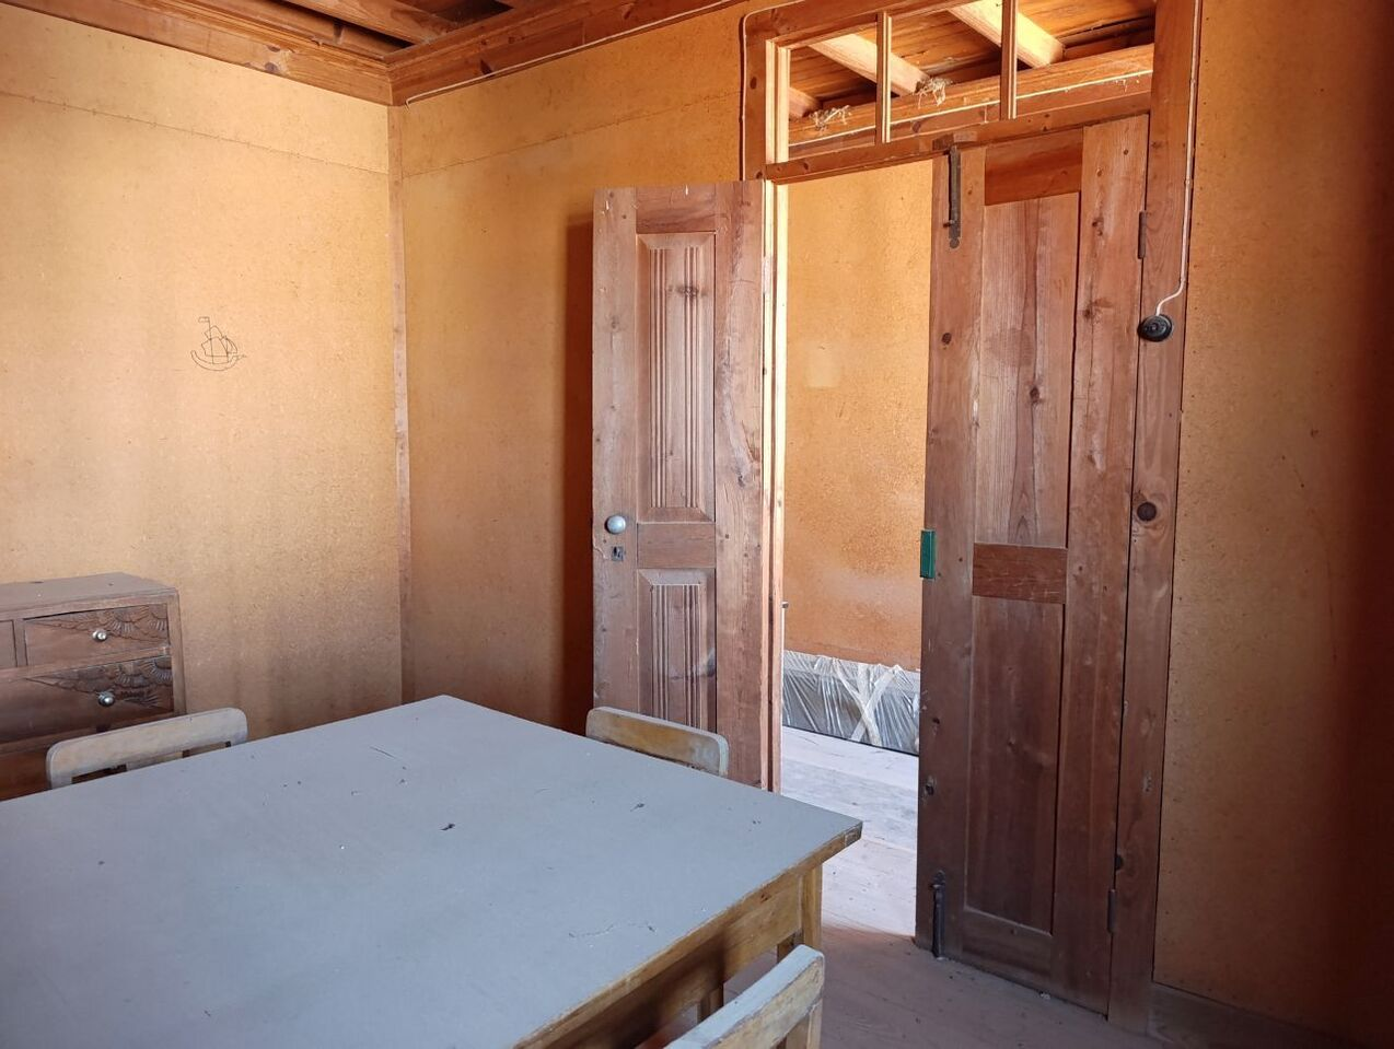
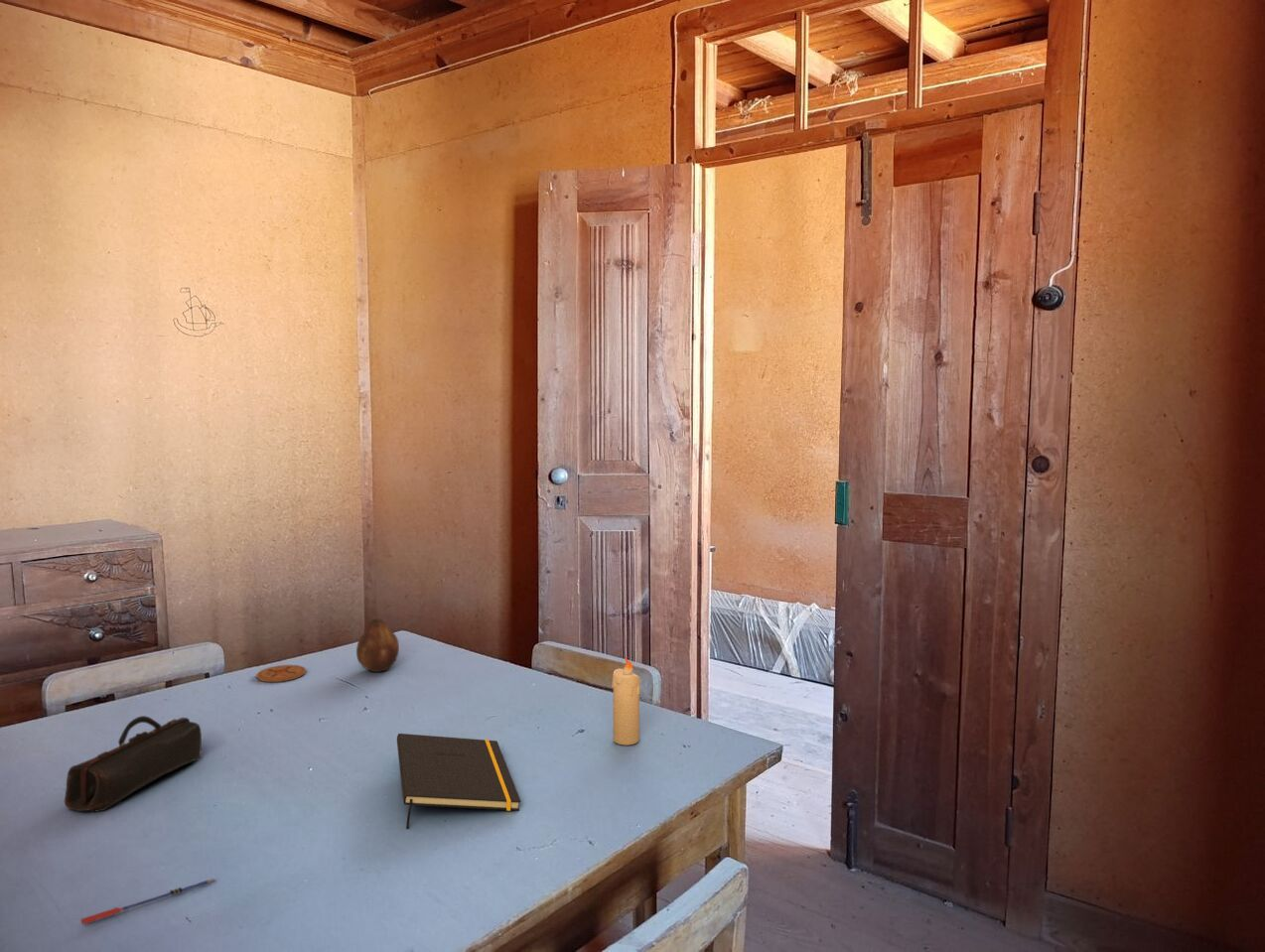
+ candle [611,656,641,747]
+ coaster [255,664,307,683]
+ pen [79,878,215,925]
+ notepad [396,733,522,830]
+ fruit [355,615,400,673]
+ pencil case [64,715,203,812]
